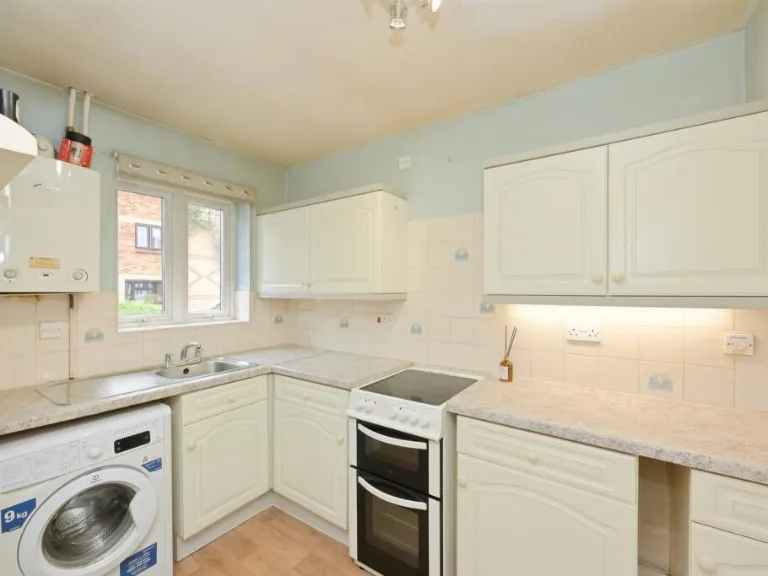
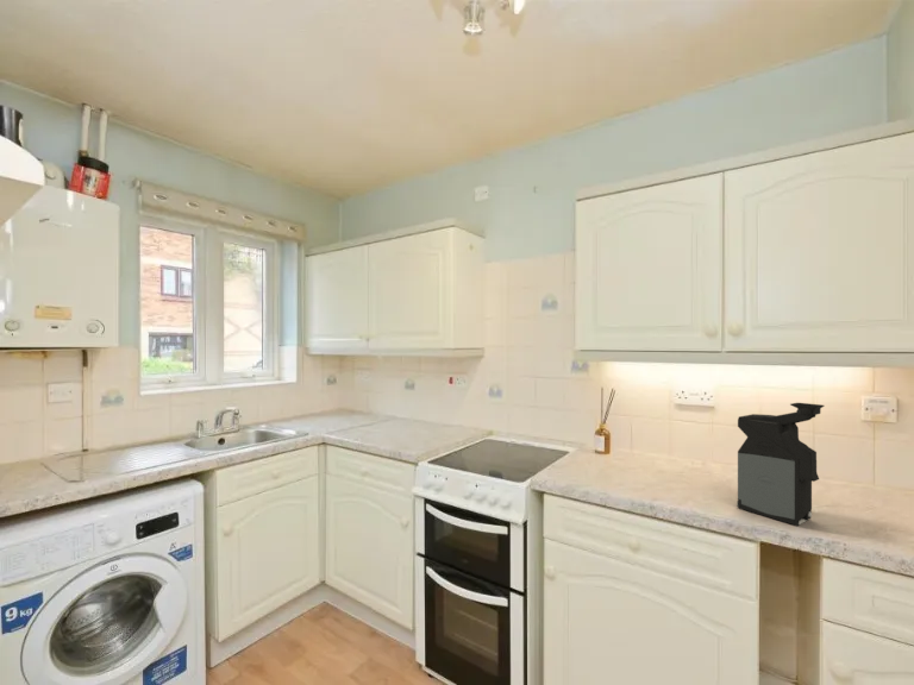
+ coffee maker [735,402,826,527]
